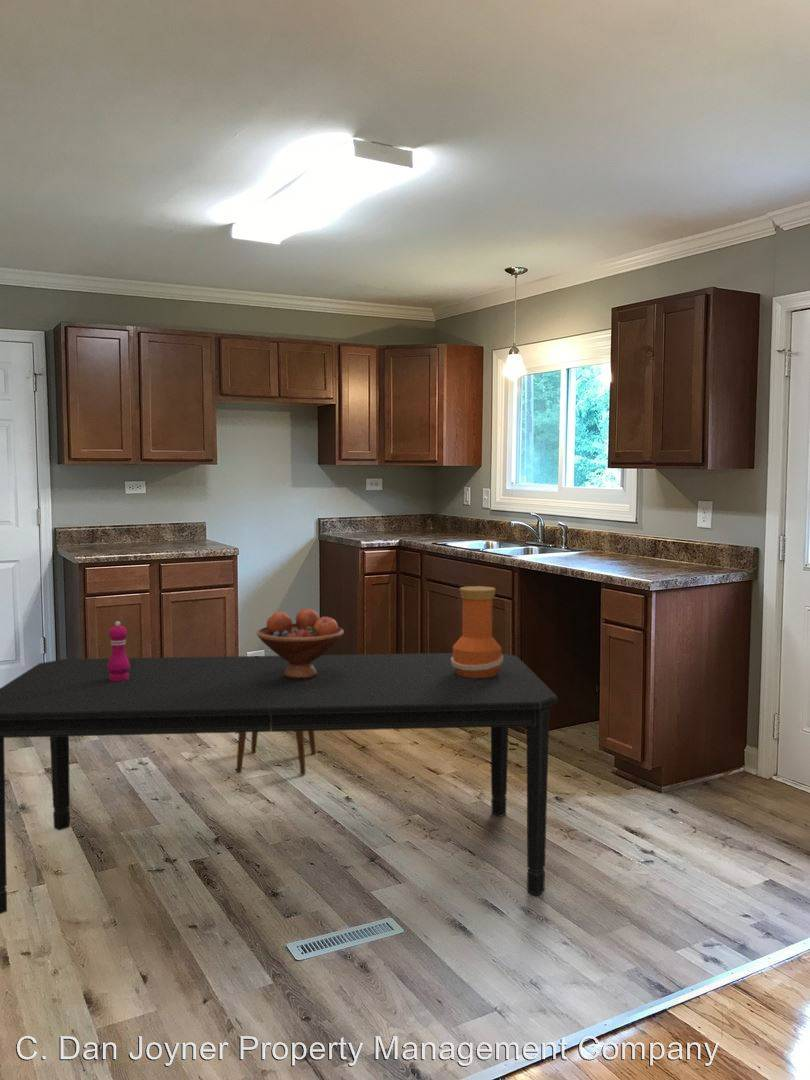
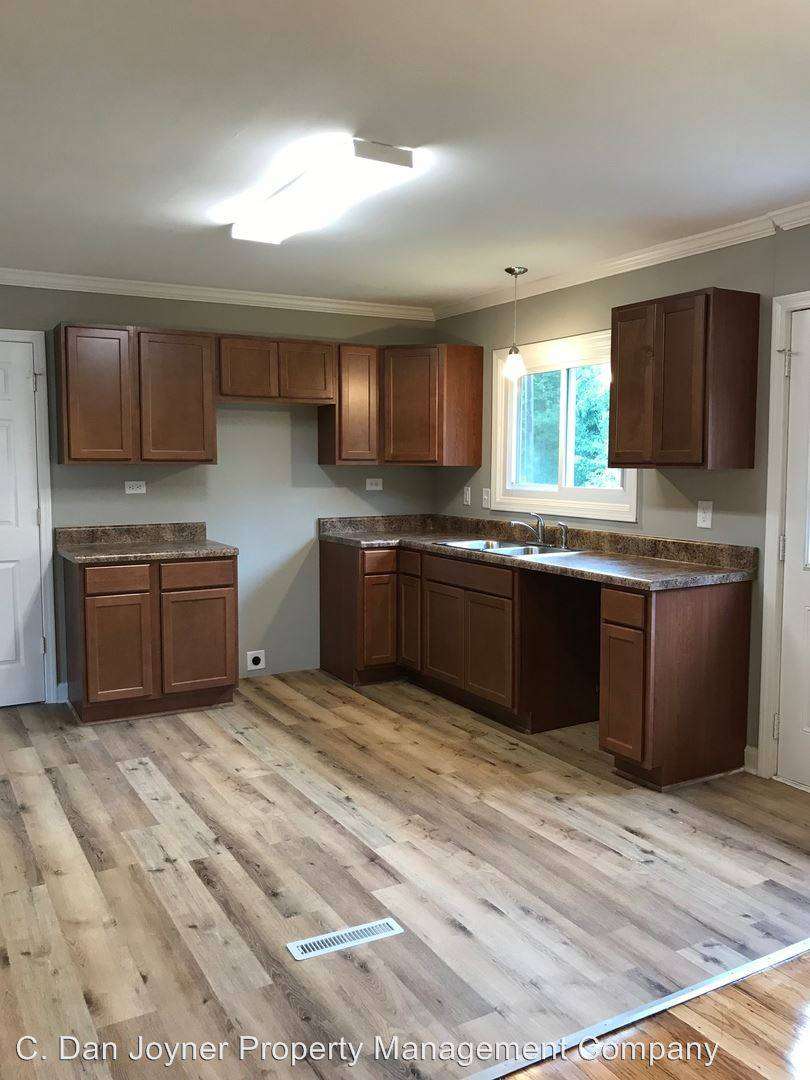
- vase [451,585,503,678]
- dining table [0,652,559,915]
- stool [235,731,317,775]
- fruit bowl [256,608,345,679]
- pepper mill [108,620,130,681]
